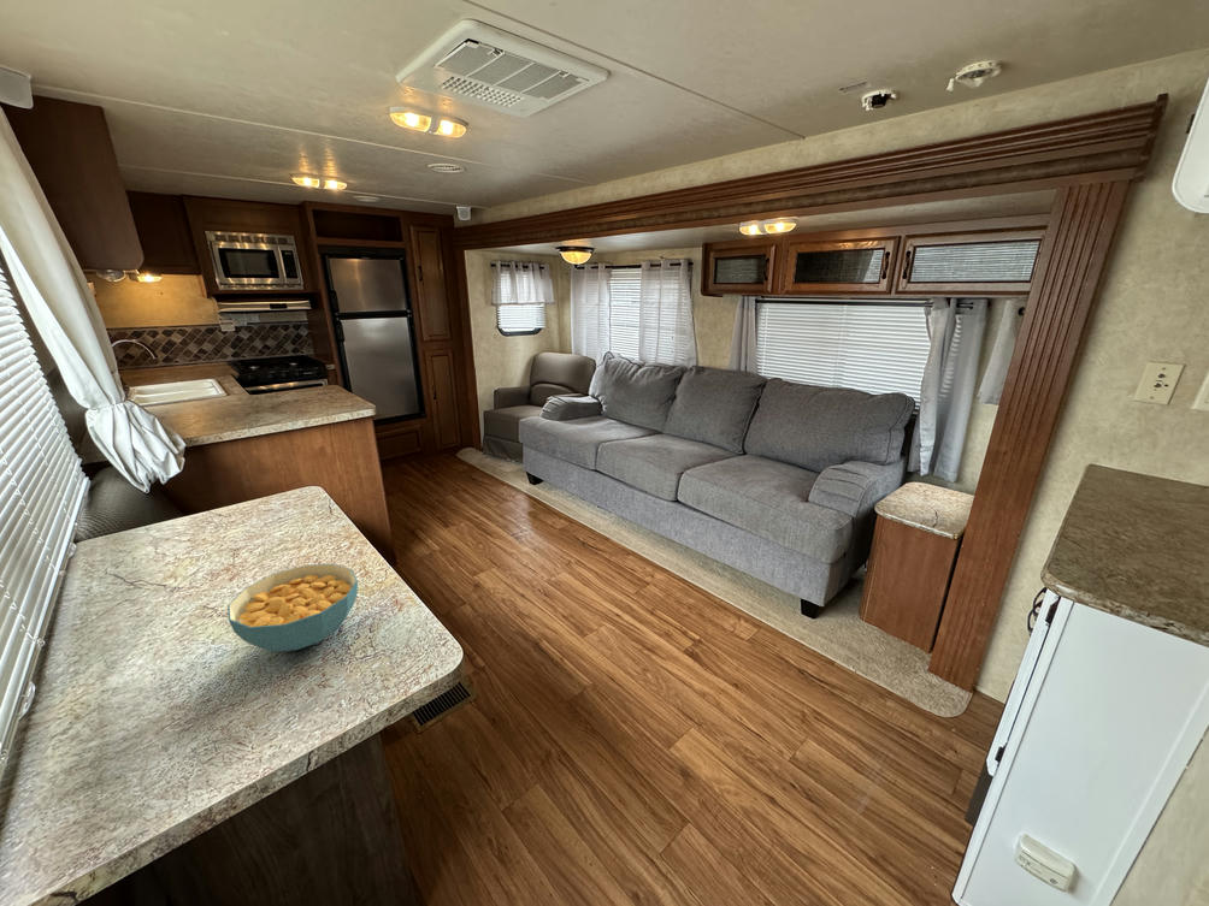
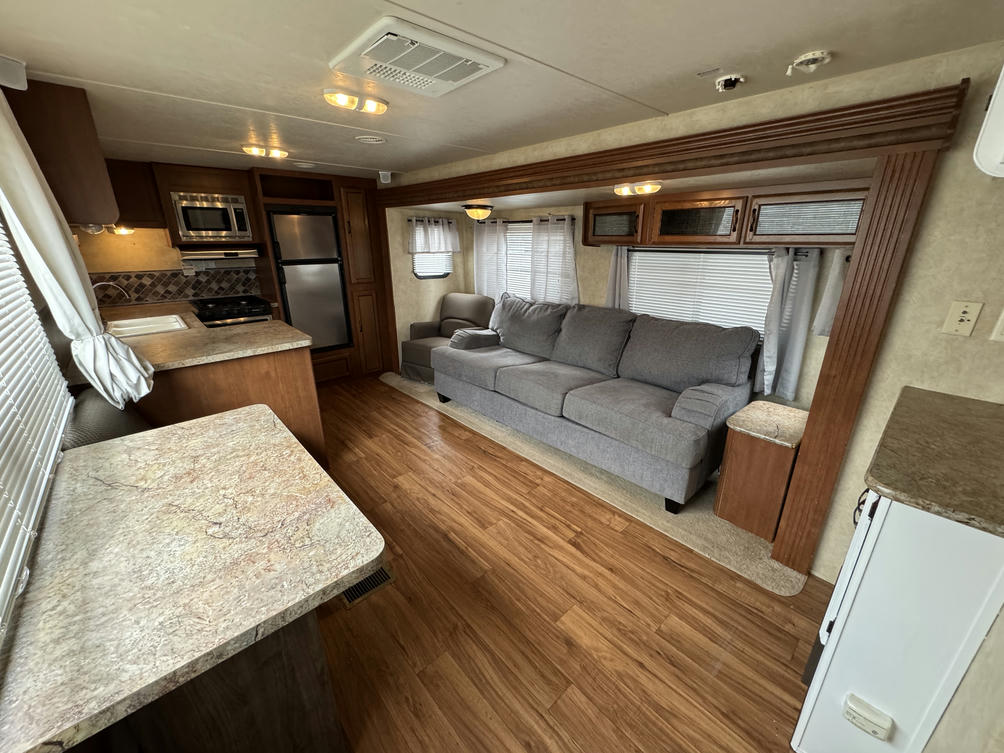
- cereal bowl [226,563,359,653]
